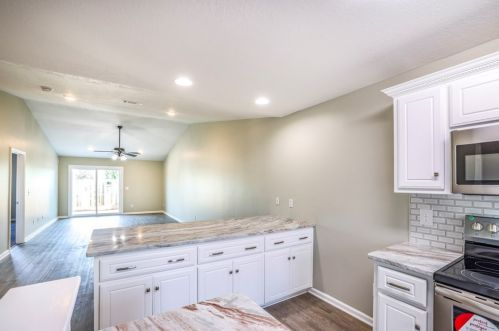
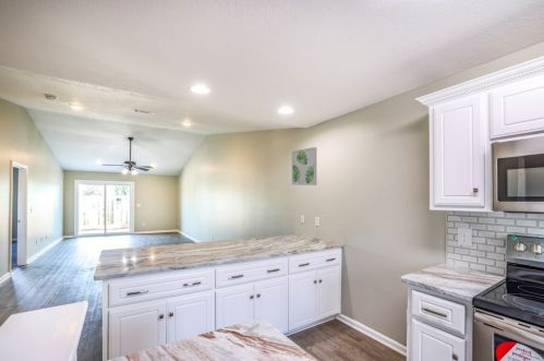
+ wall art [291,146,317,186]
